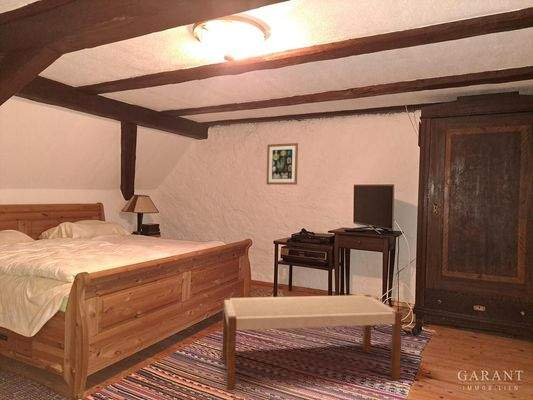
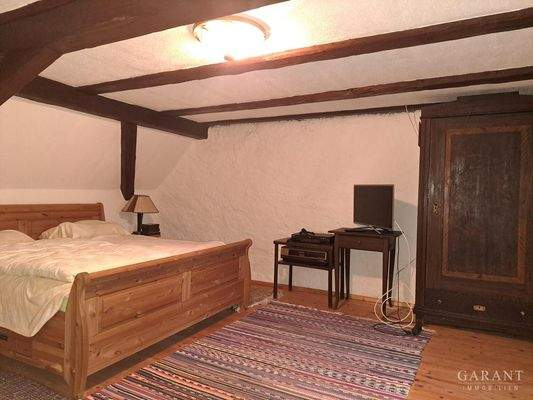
- wall art [265,142,299,186]
- bench [221,294,403,391]
